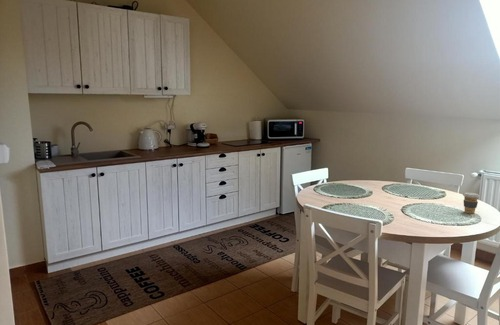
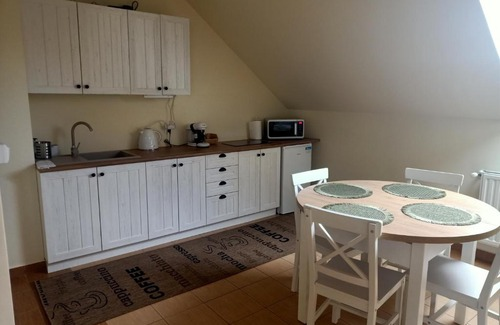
- coffee cup [462,191,481,215]
